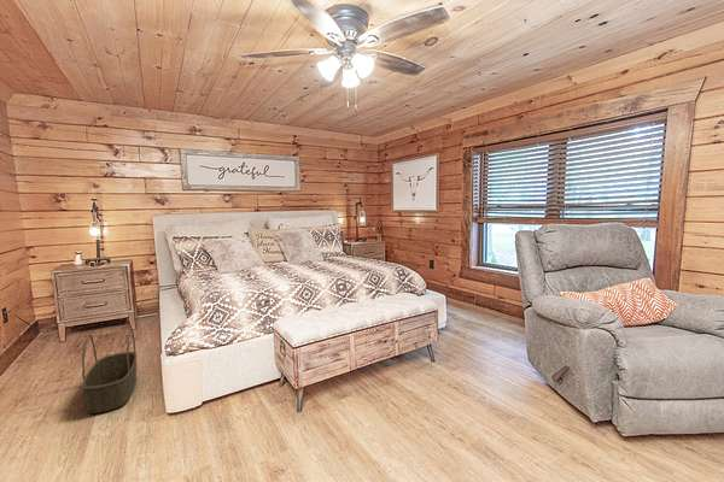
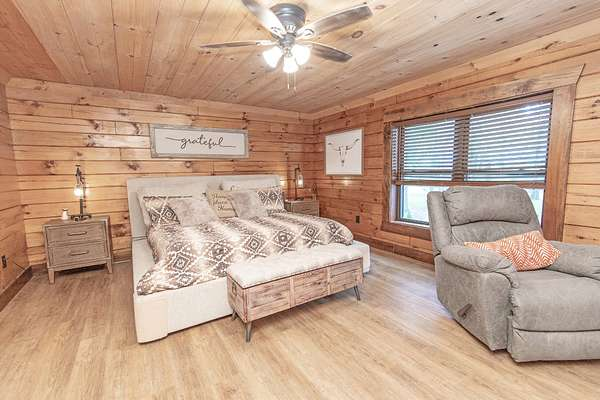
- basket [81,328,138,415]
